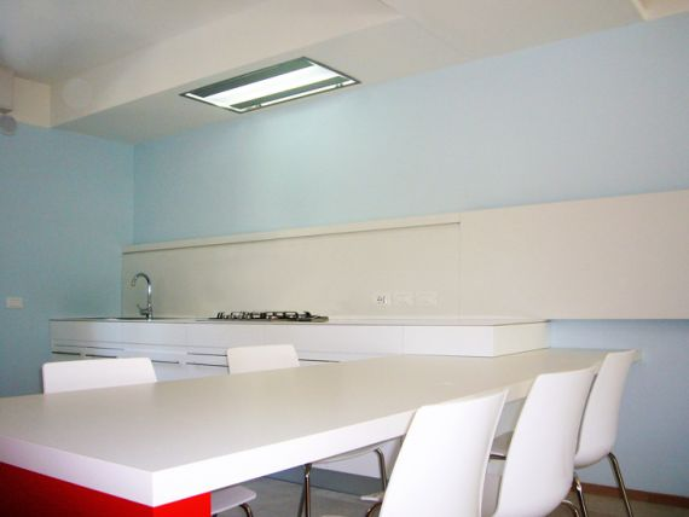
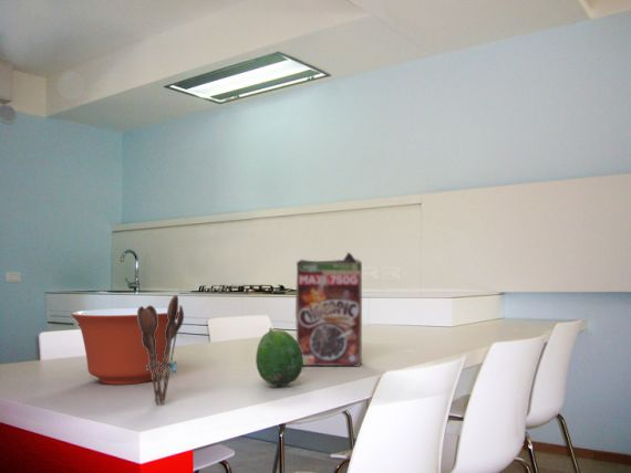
+ mixing bowl [70,307,179,386]
+ fruit [255,327,304,387]
+ utensil holder [137,294,185,406]
+ cereal box [294,251,363,368]
